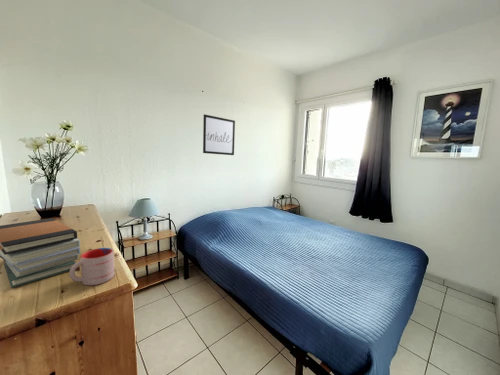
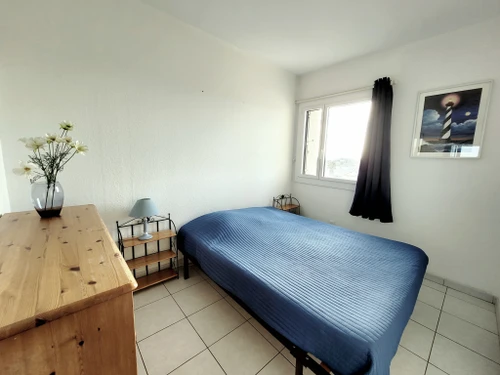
- wall art [202,113,236,156]
- mug [68,247,115,286]
- book stack [0,217,81,289]
